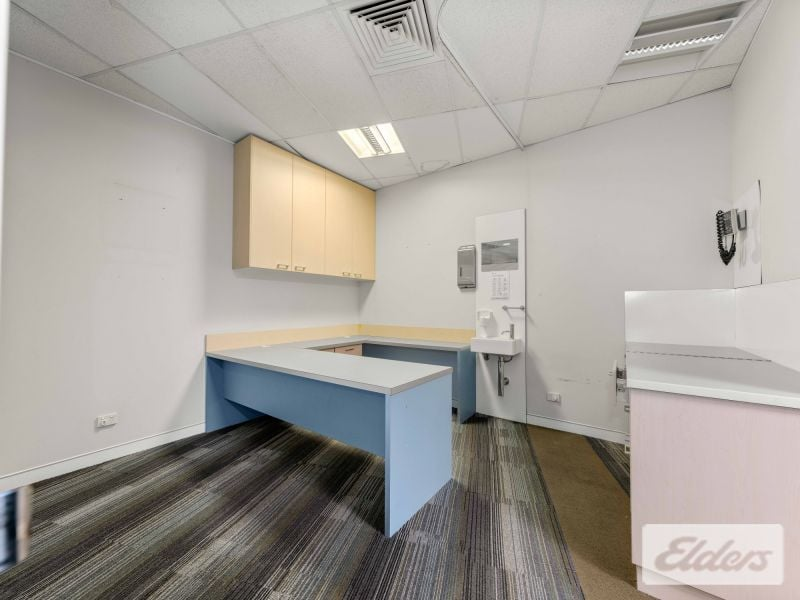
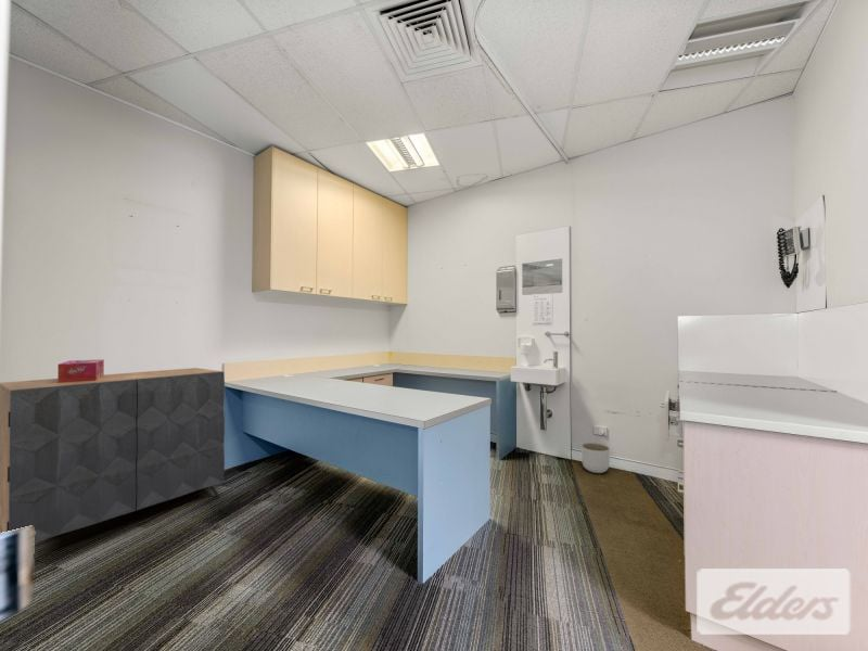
+ tissue box [56,358,105,383]
+ dresser [0,367,226,544]
+ planter [580,442,611,474]
